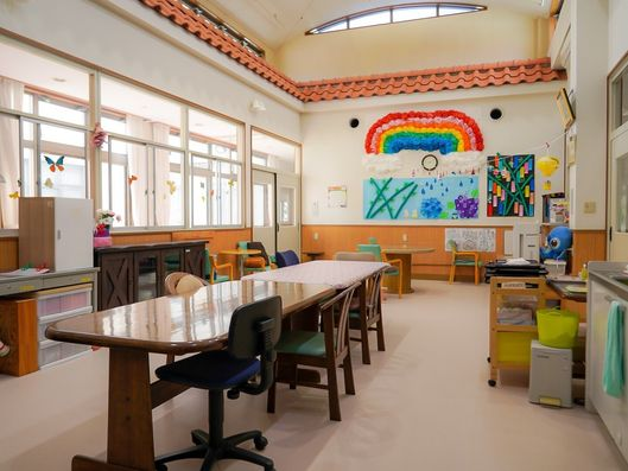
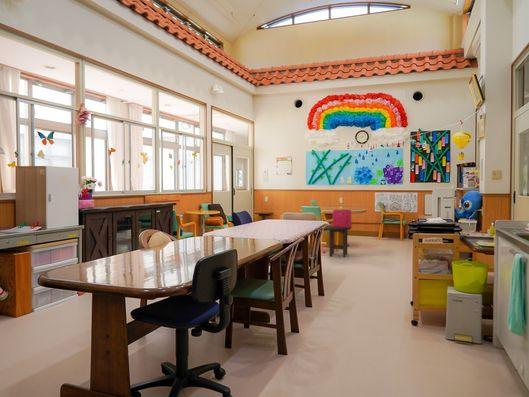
+ stool [326,224,352,258]
+ storage bin [332,209,352,228]
